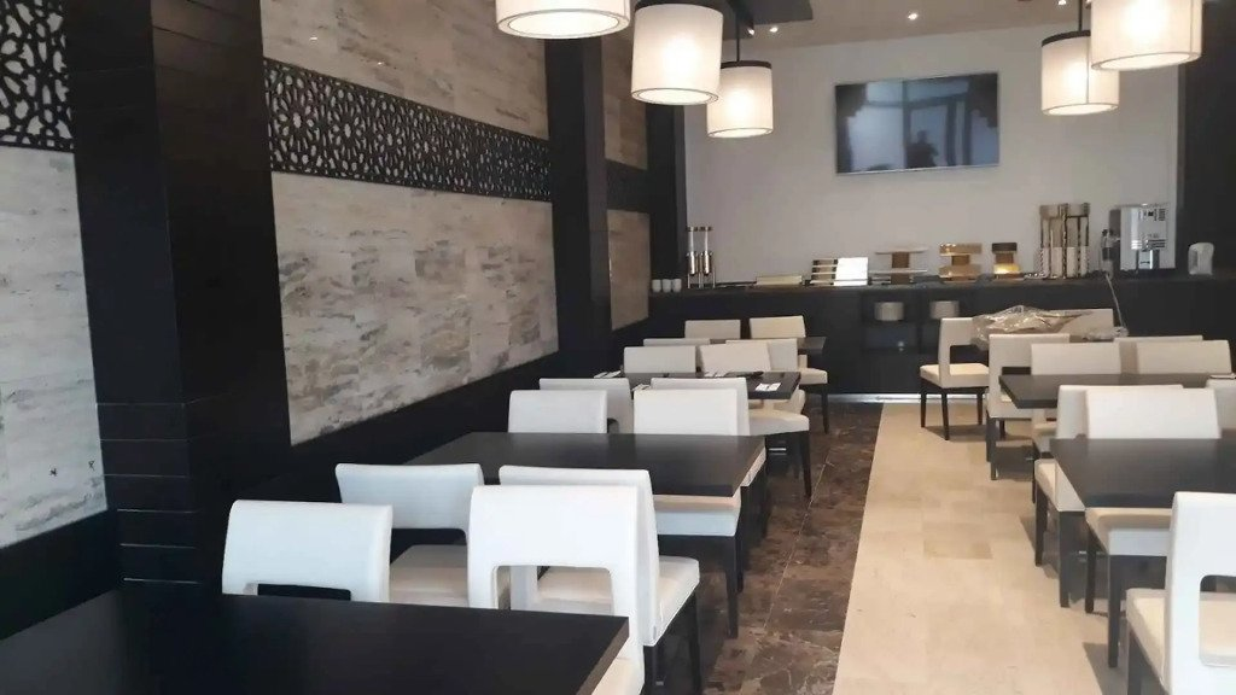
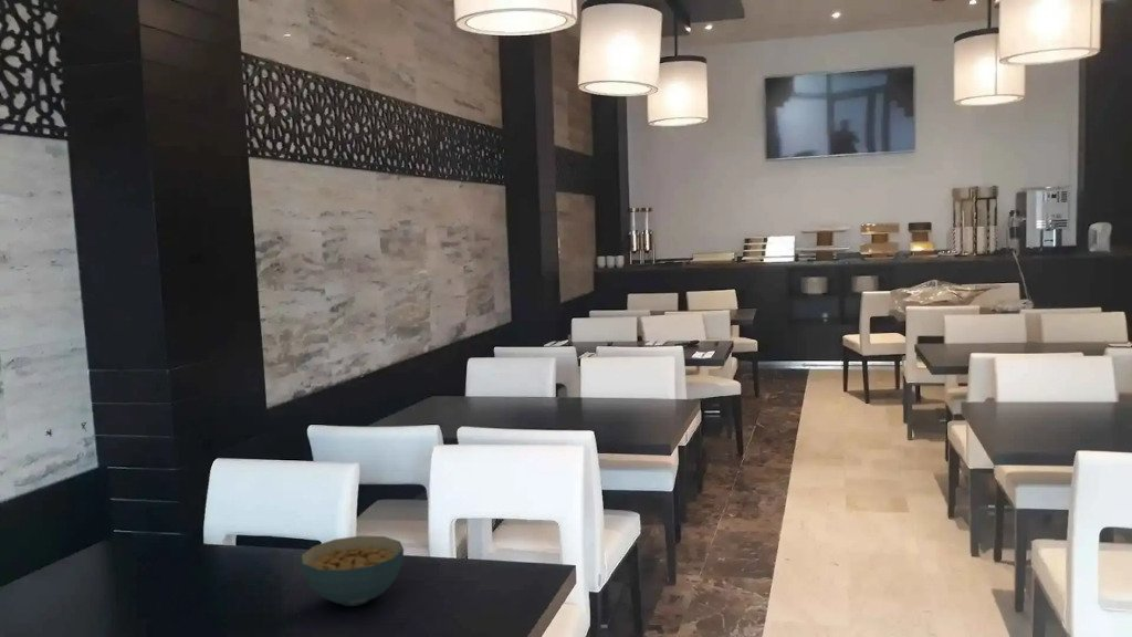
+ cereal bowl [300,534,405,607]
